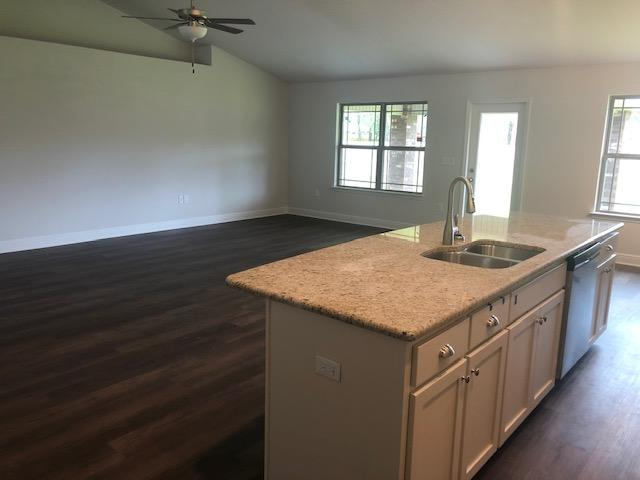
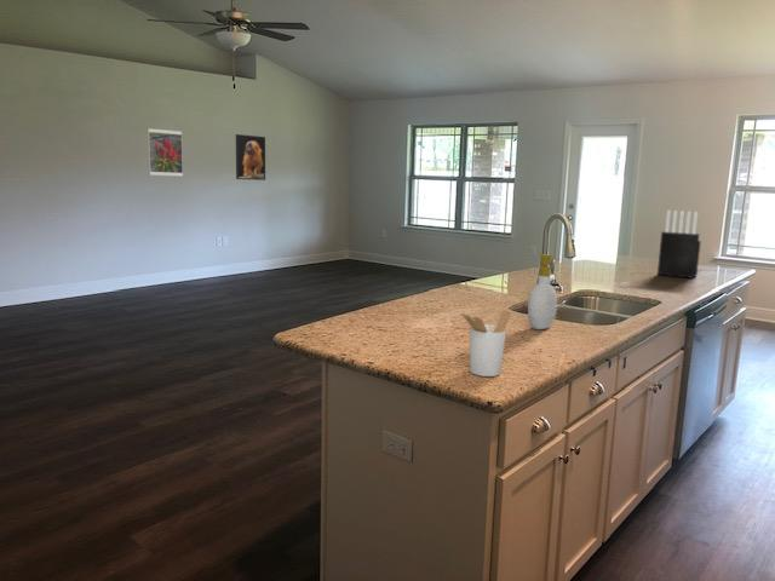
+ utensil holder [460,309,512,378]
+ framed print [235,133,266,182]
+ knife block [656,209,702,280]
+ soap bottle [527,253,561,330]
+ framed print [147,127,184,177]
